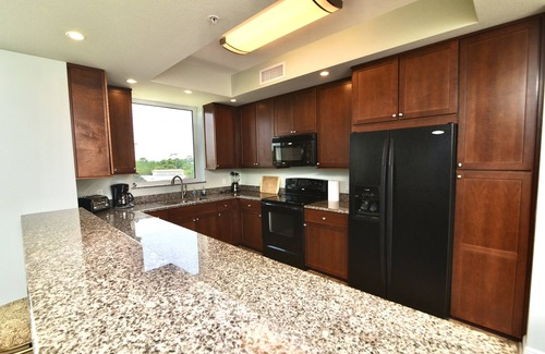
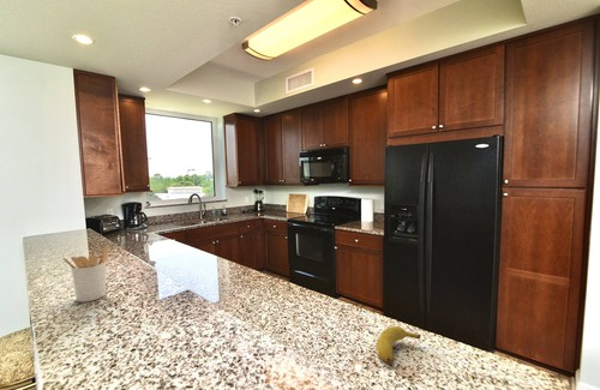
+ banana [376,325,421,365]
+ utensil holder [61,245,110,304]
